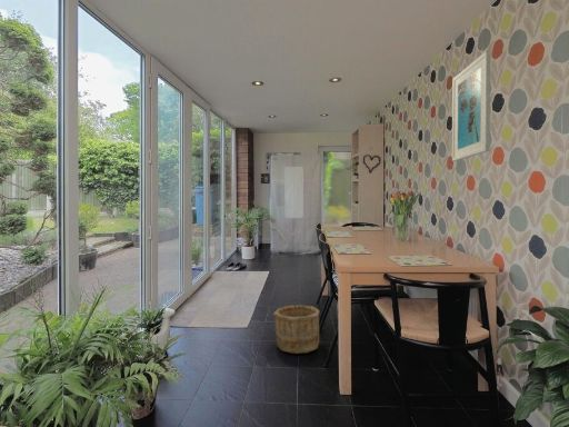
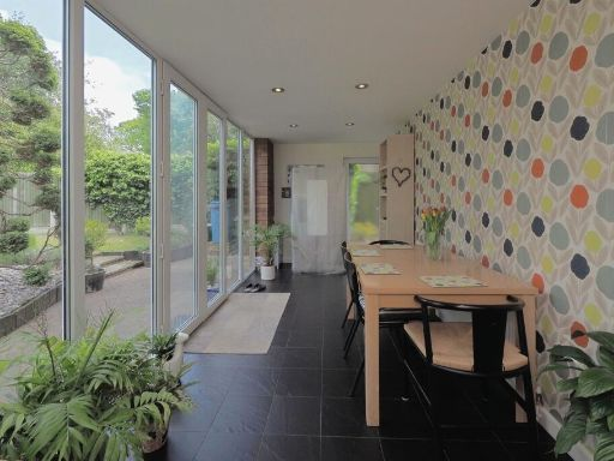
- wooden bucket [272,304,321,355]
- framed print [451,50,491,162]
